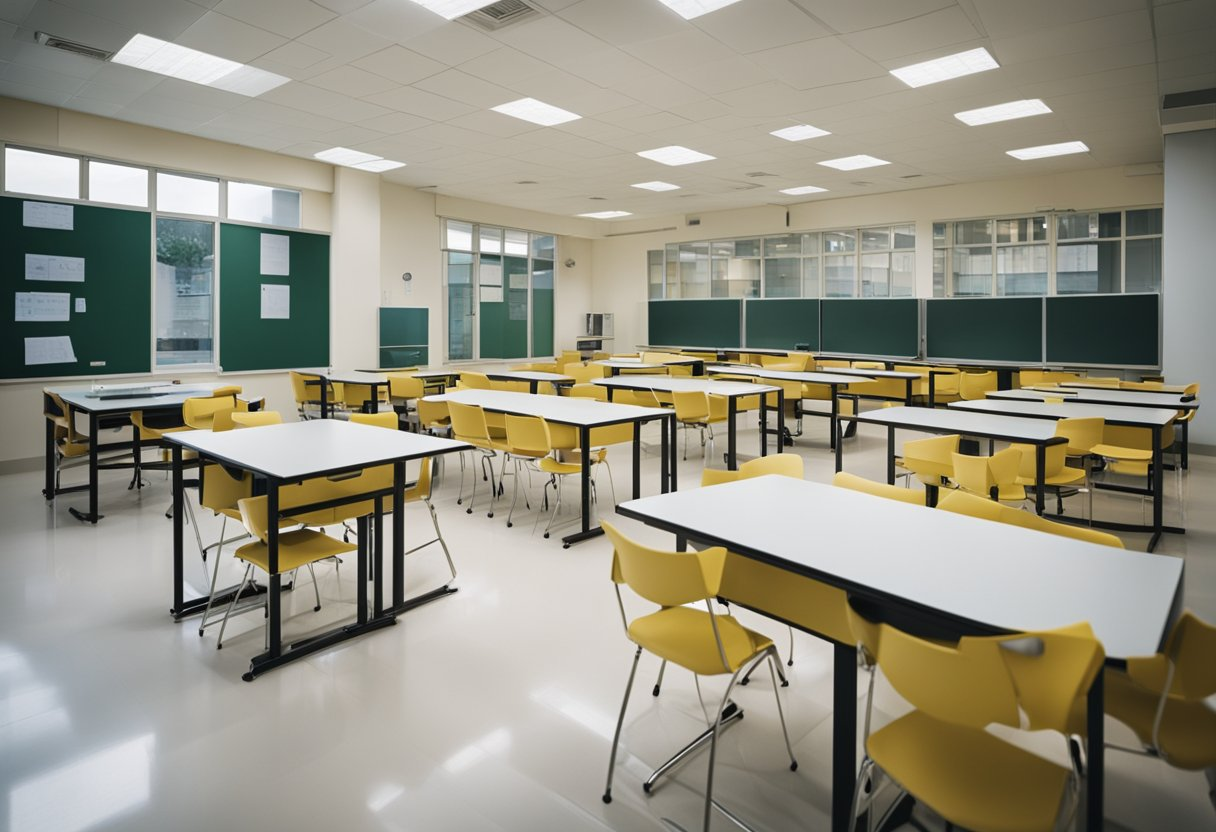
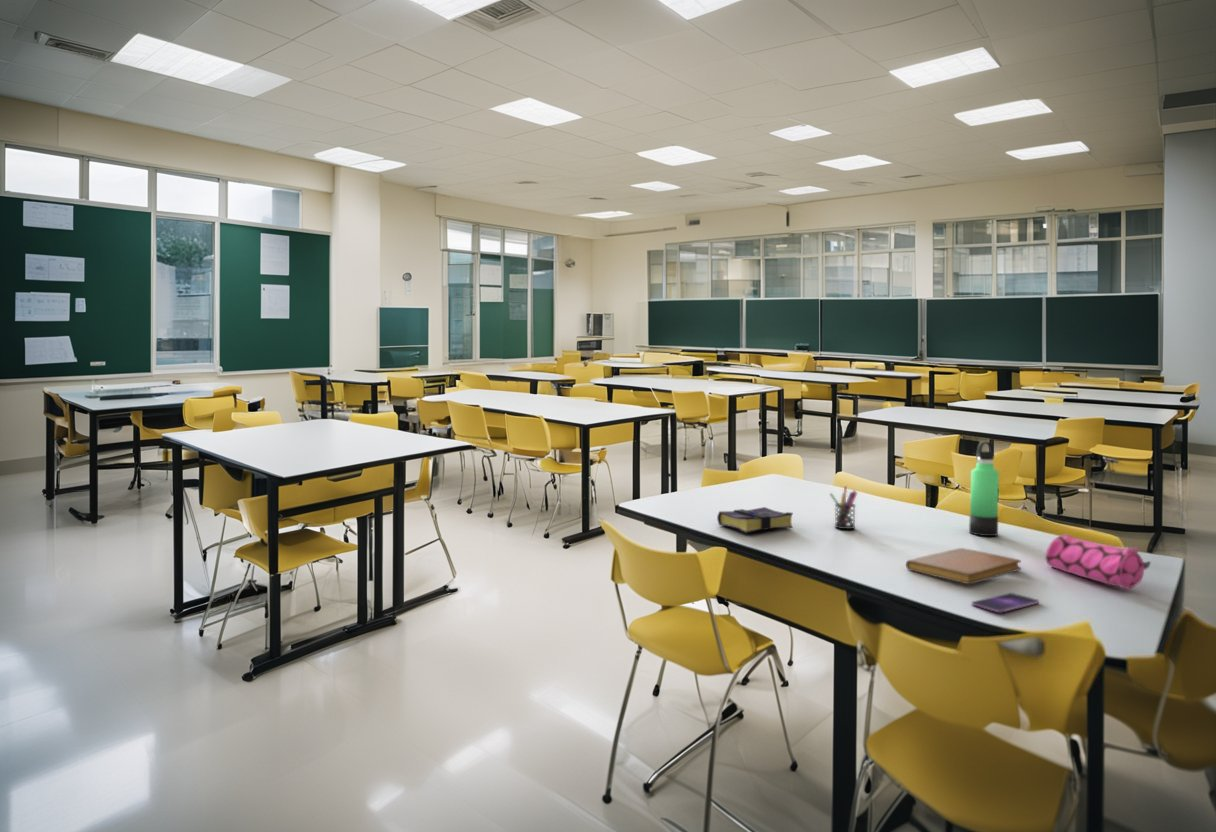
+ thermos bottle [968,440,1000,537]
+ book [716,506,794,534]
+ pen holder [829,485,858,530]
+ pencil case [1044,533,1151,590]
+ notebook [905,547,1022,585]
+ smartphone [971,592,1040,614]
